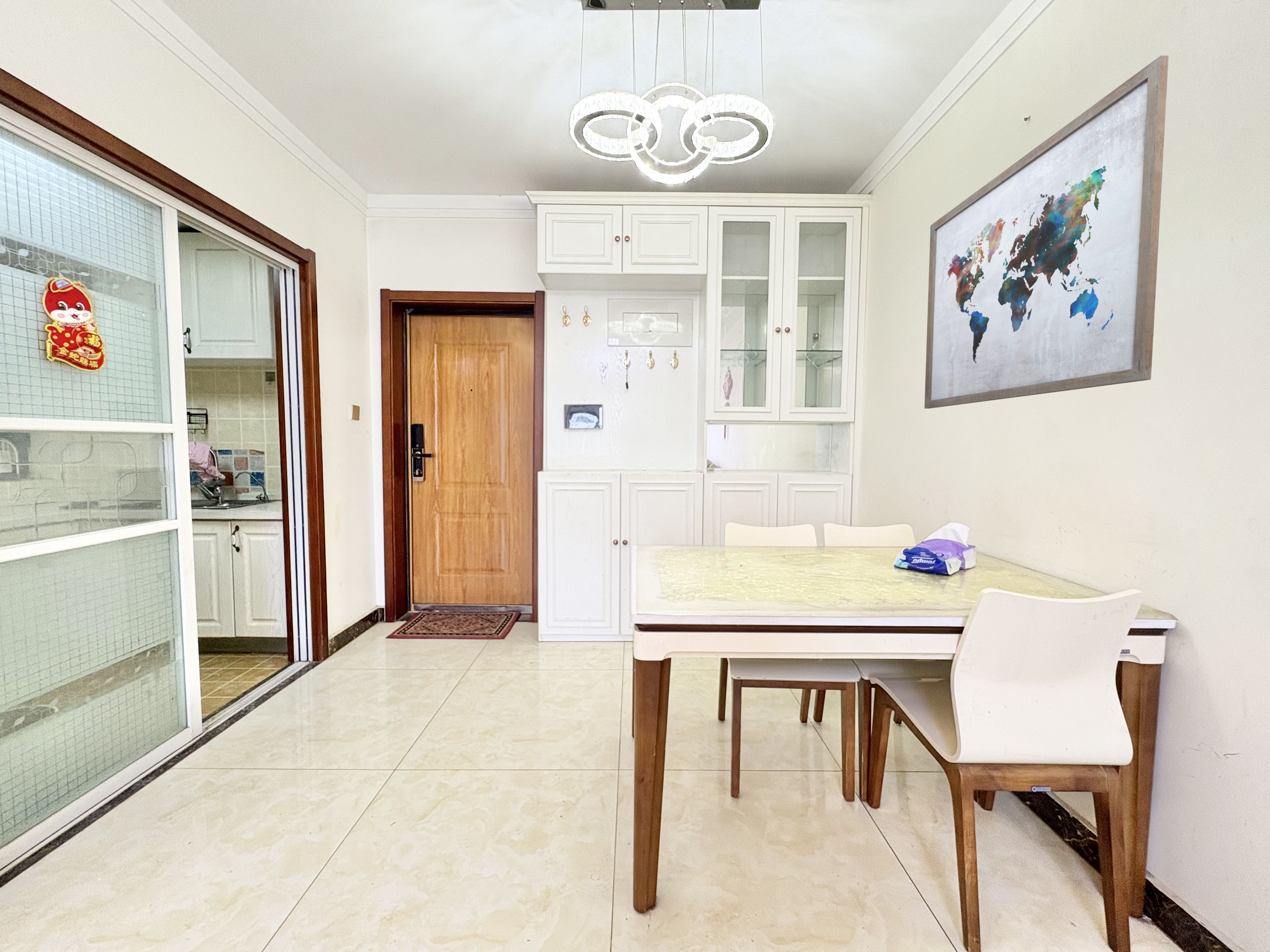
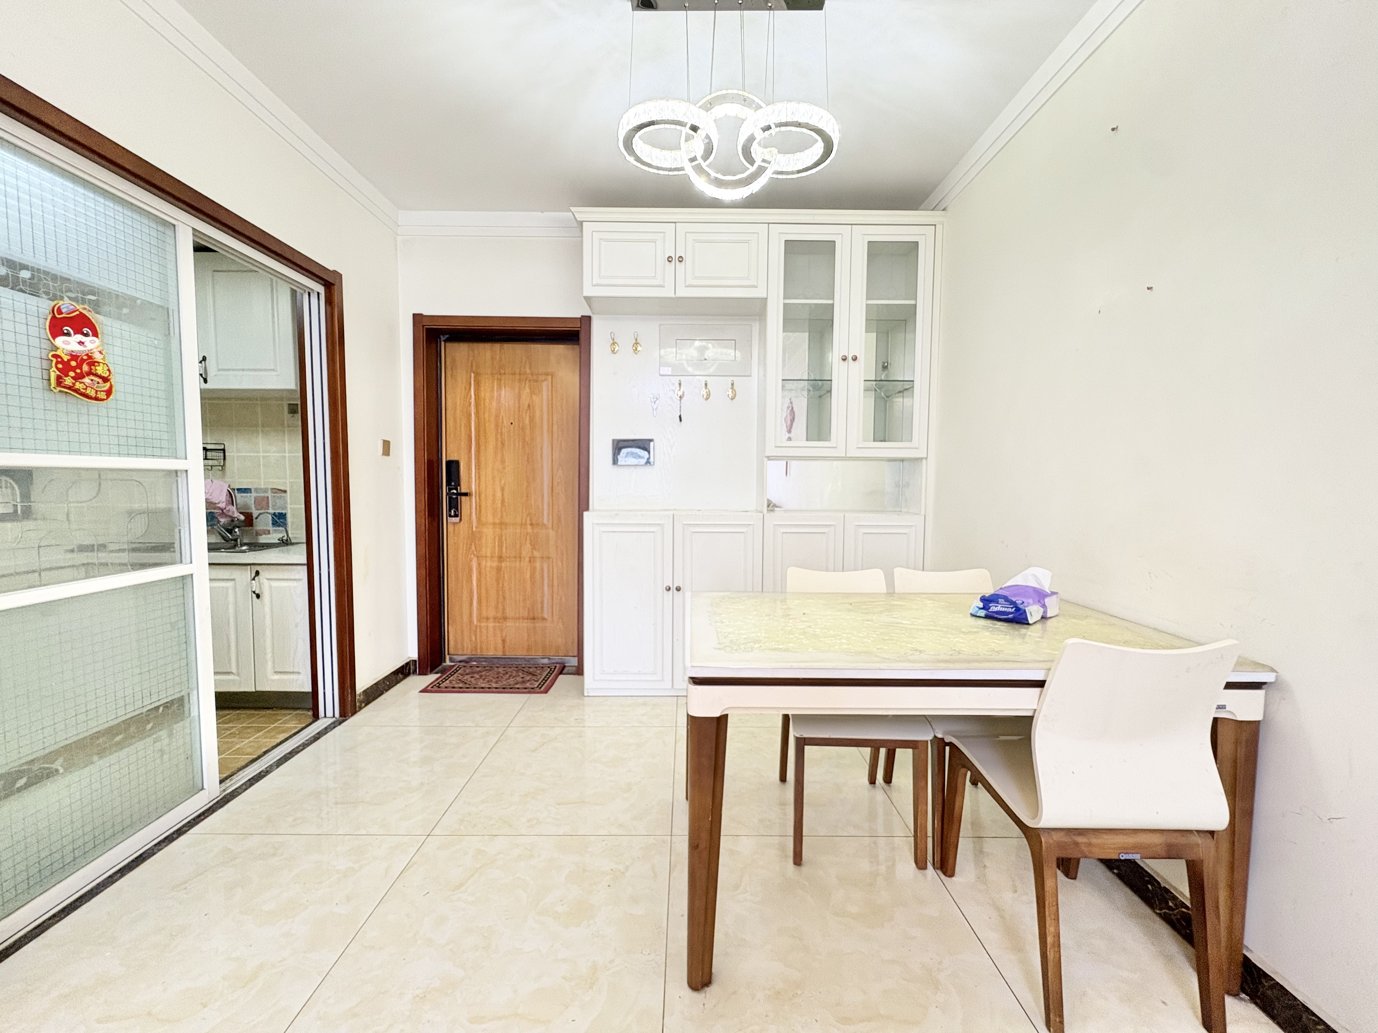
- wall art [924,55,1169,409]
